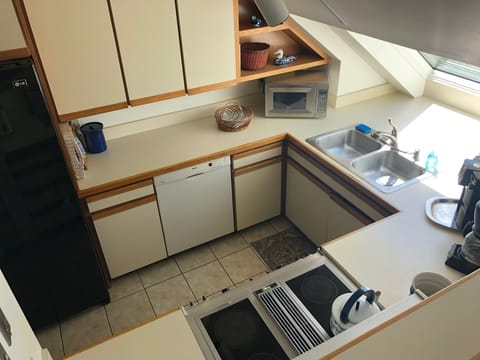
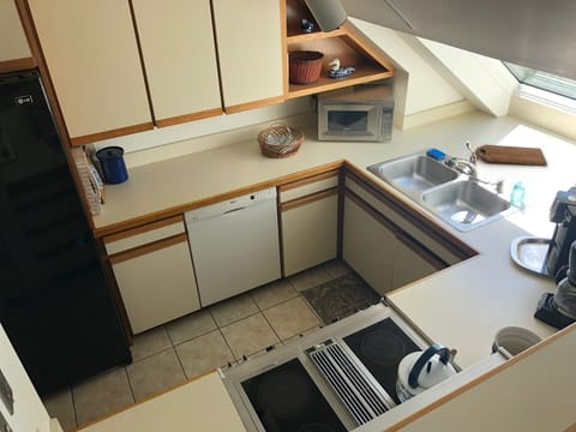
+ cutting board [475,144,548,167]
